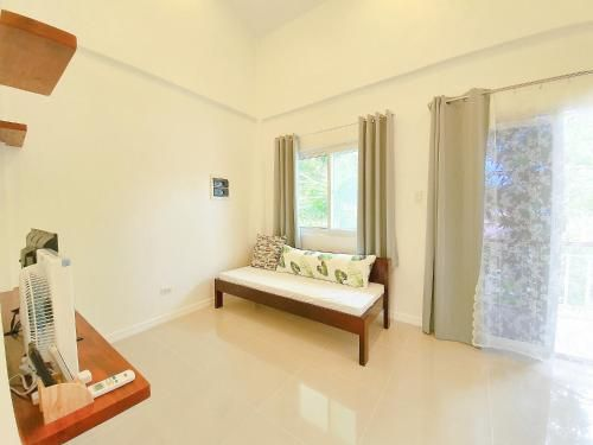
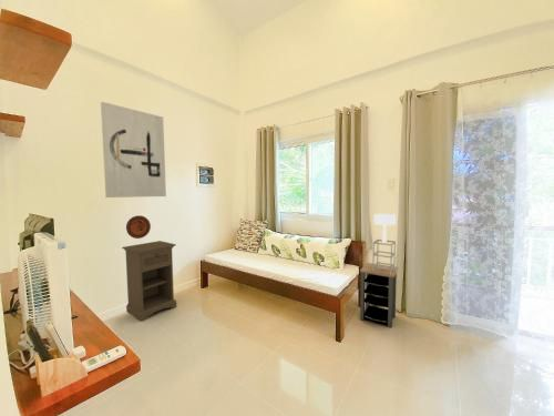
+ table lamp [372,213,397,275]
+ decorative plate [125,214,152,240]
+ wall art [100,101,167,199]
+ nightstand [121,240,177,323]
+ side table [359,262,399,328]
